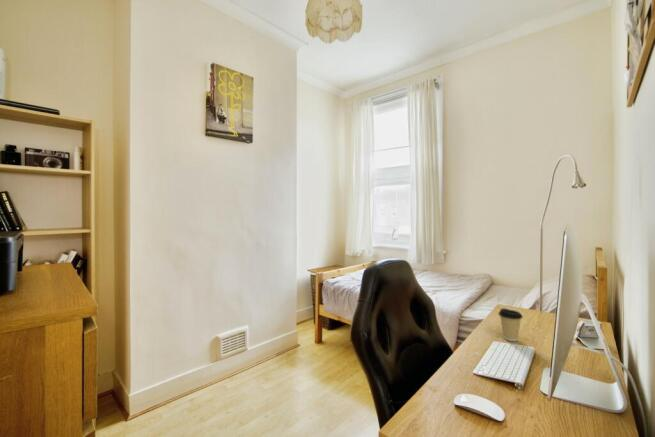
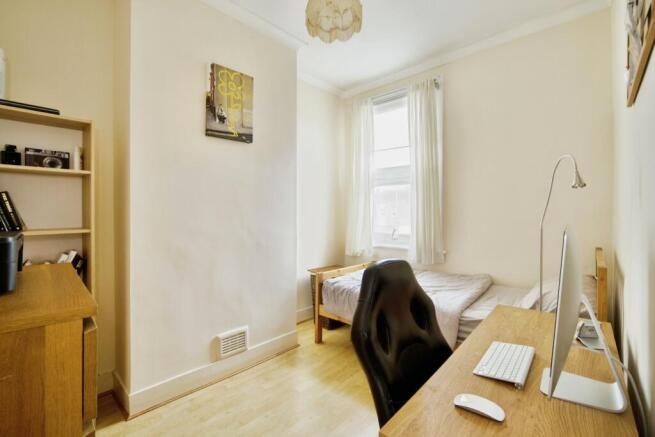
- coffee cup [497,307,524,342]
